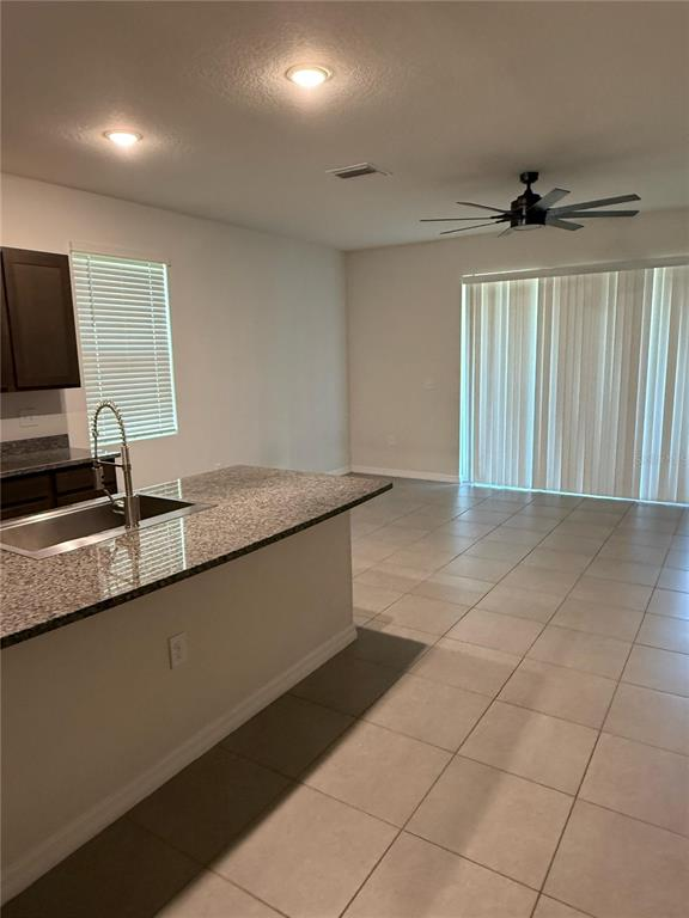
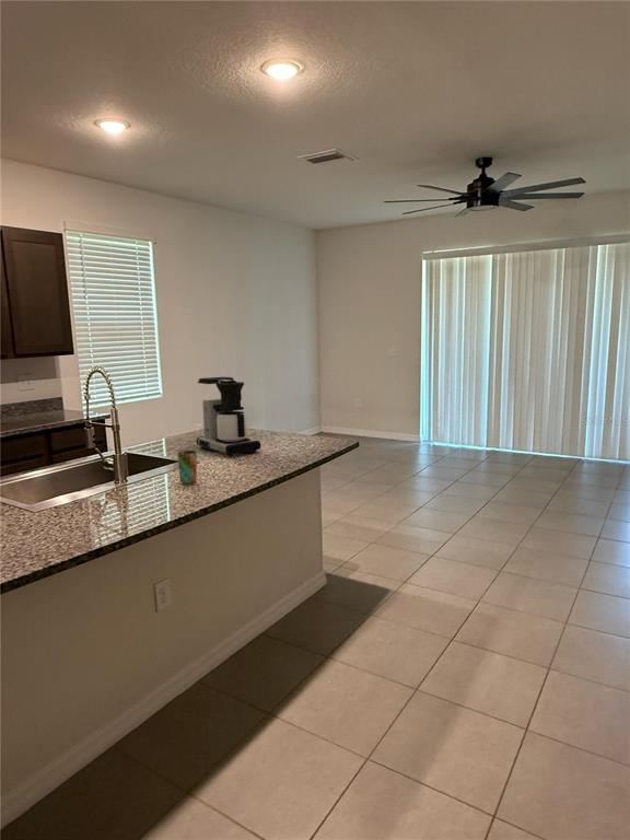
+ coffee maker [196,376,261,457]
+ cup [176,450,198,486]
